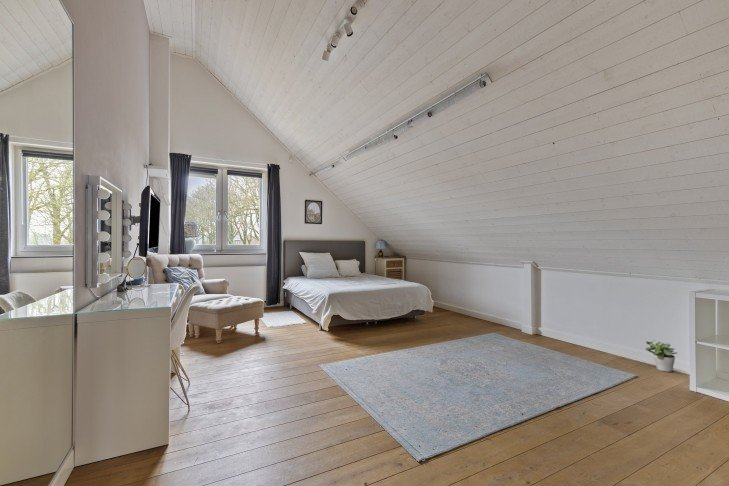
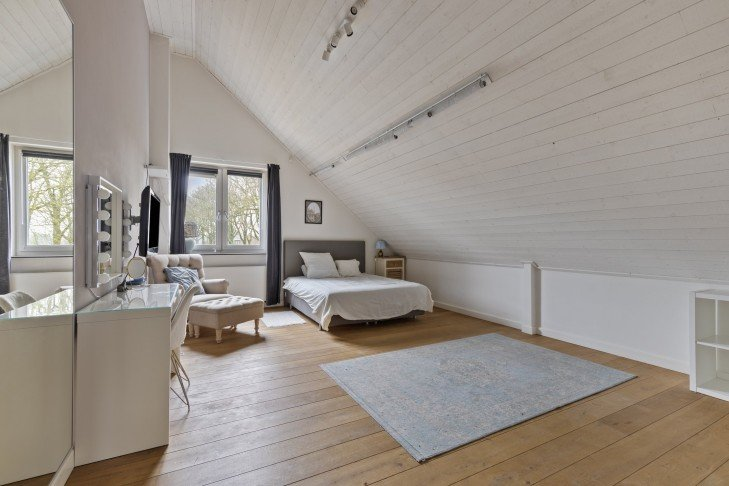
- potted plant [645,339,678,373]
